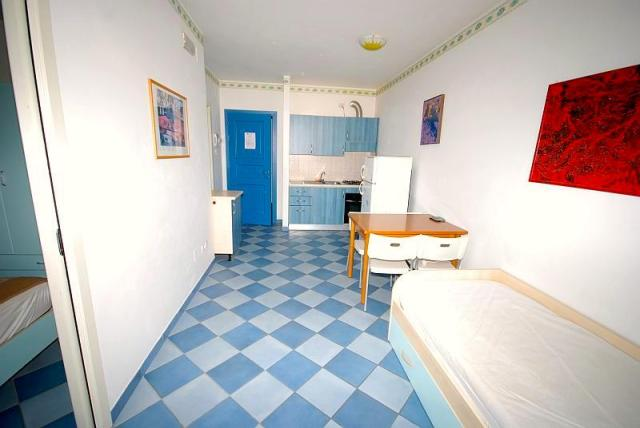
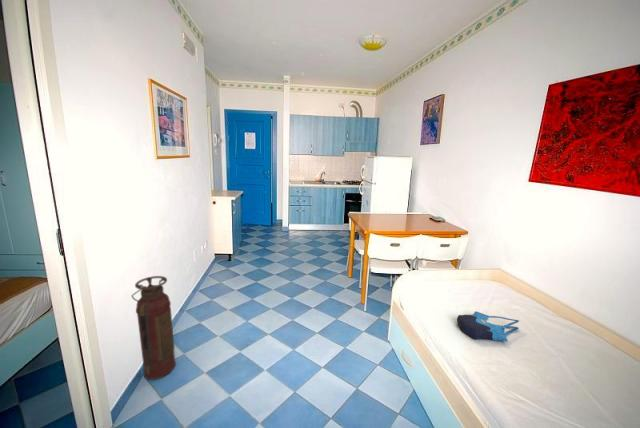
+ fire extinguisher [130,275,177,381]
+ tote bag [456,310,520,342]
